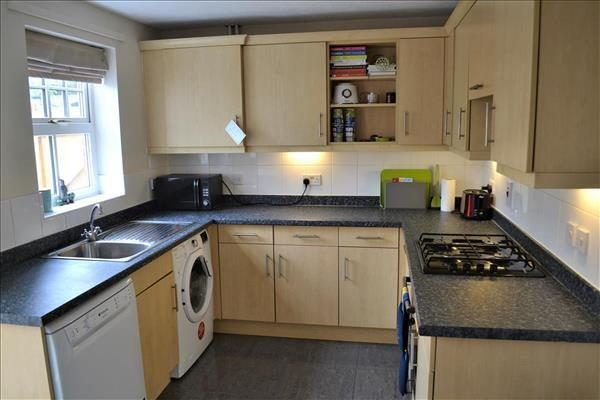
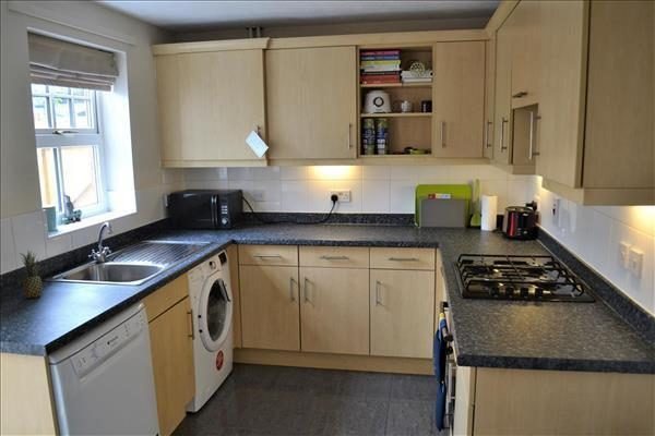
+ fruit [20,250,44,300]
